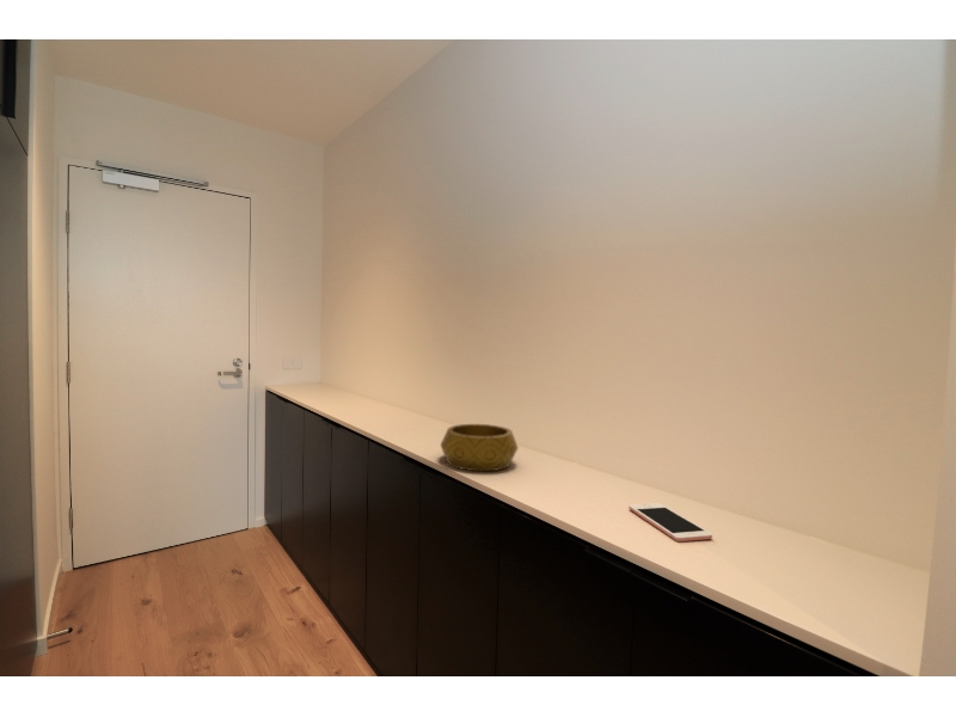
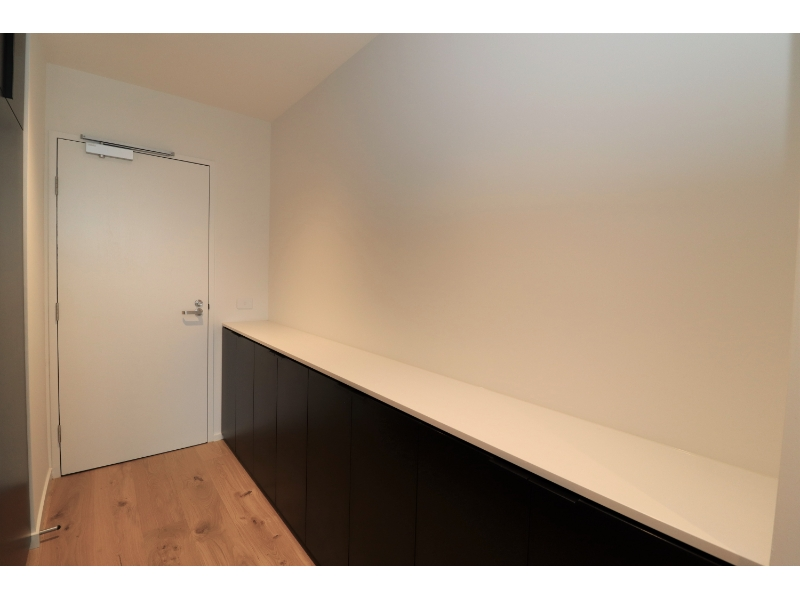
- cell phone [627,502,713,543]
- decorative bowl [440,423,520,472]
